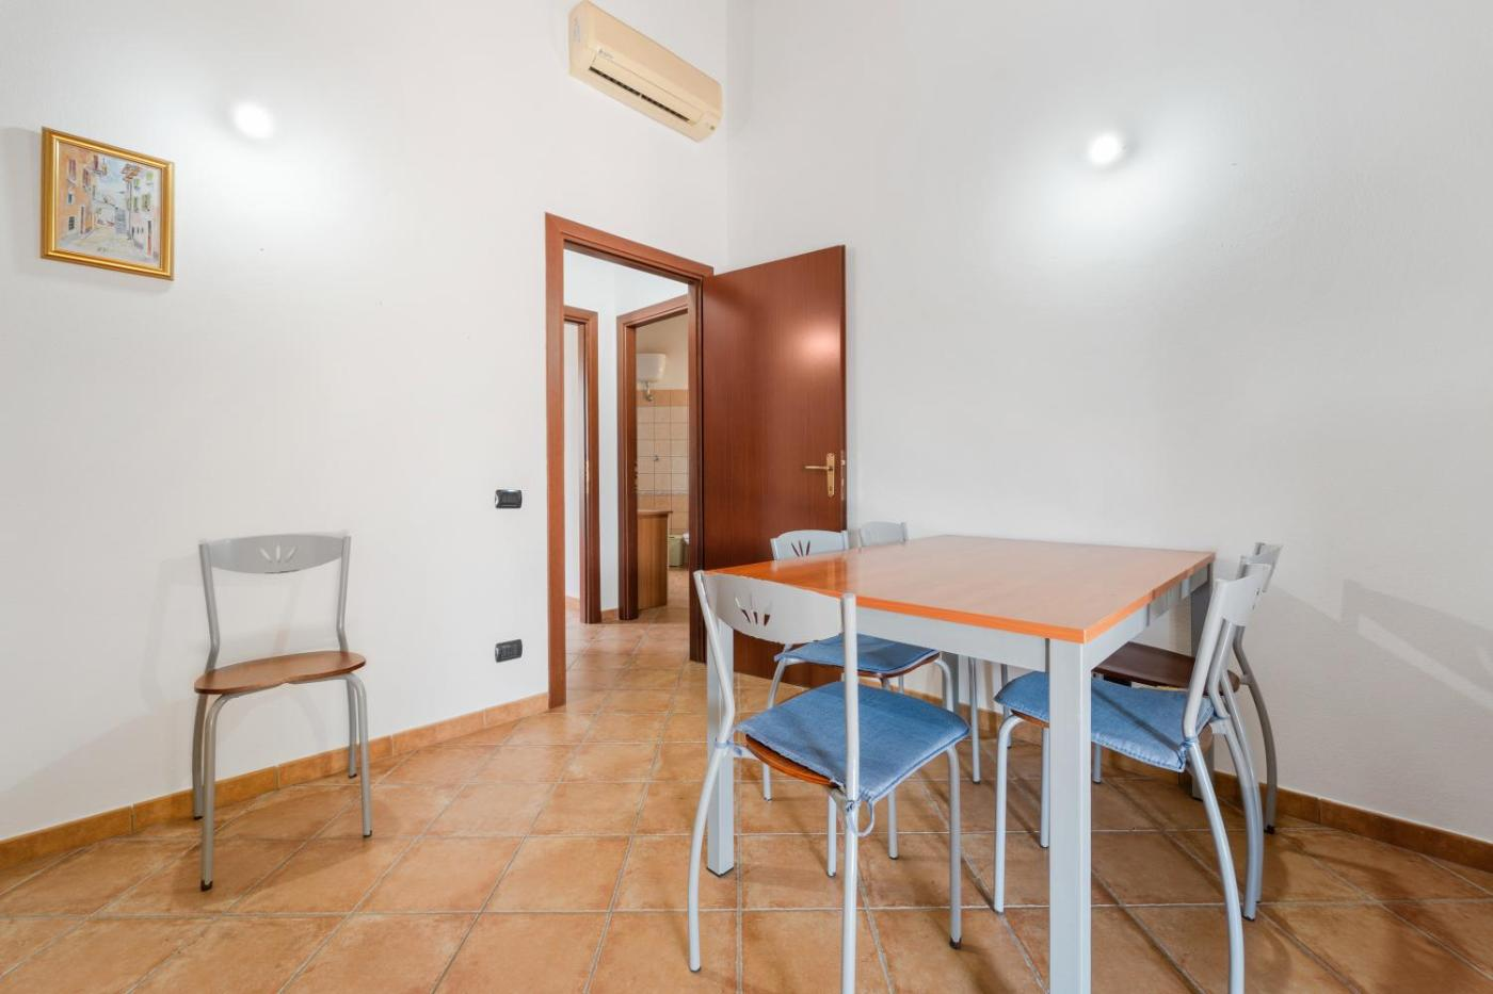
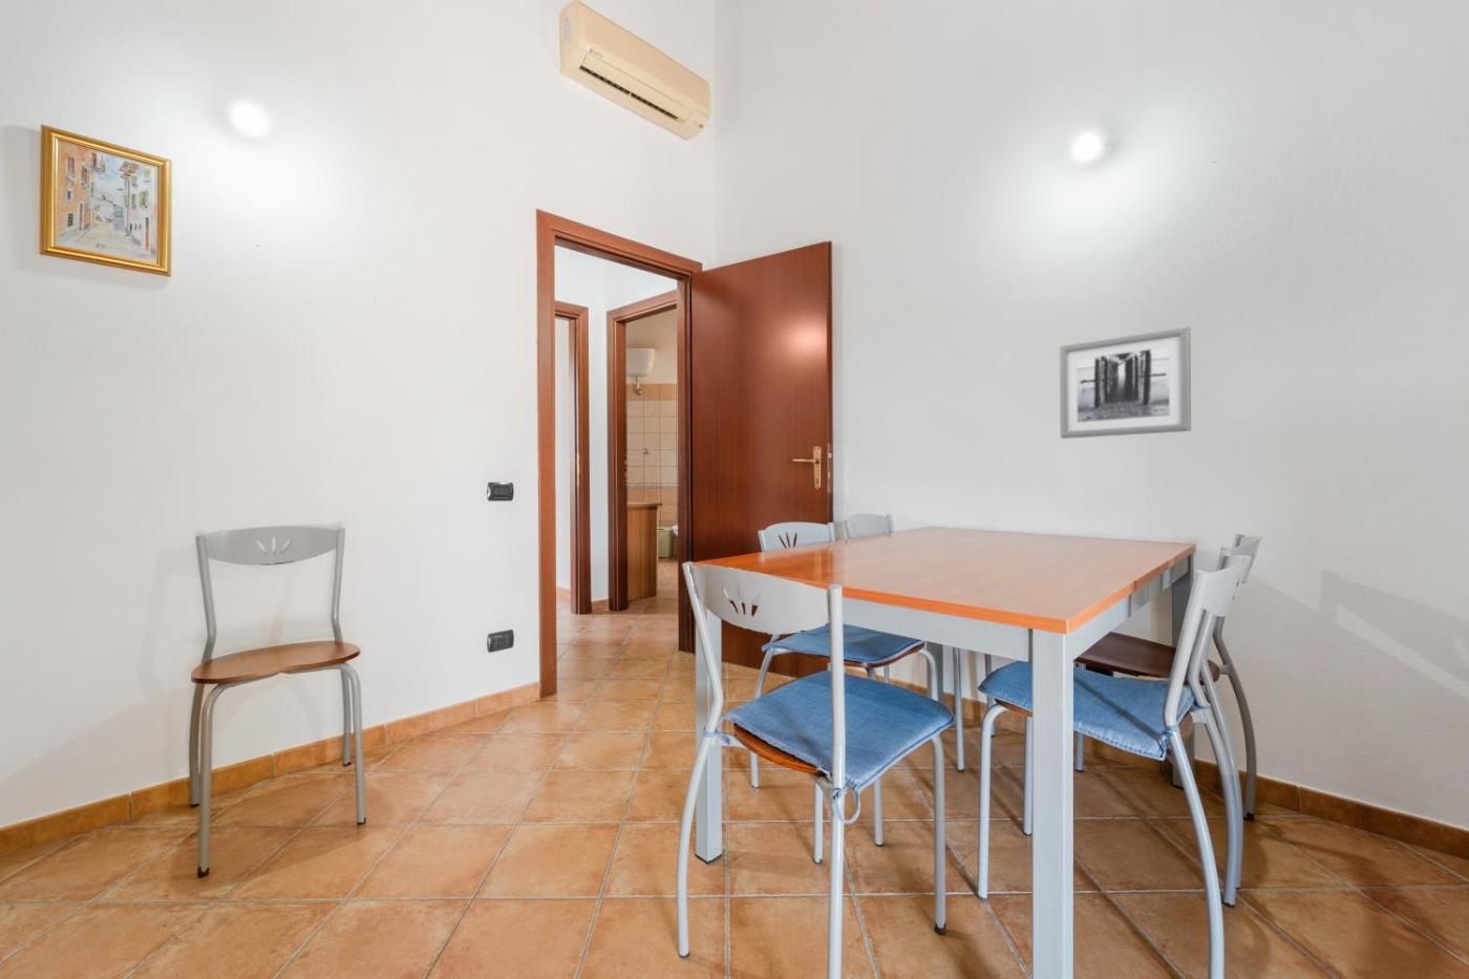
+ wall art [1058,326,1192,439]
